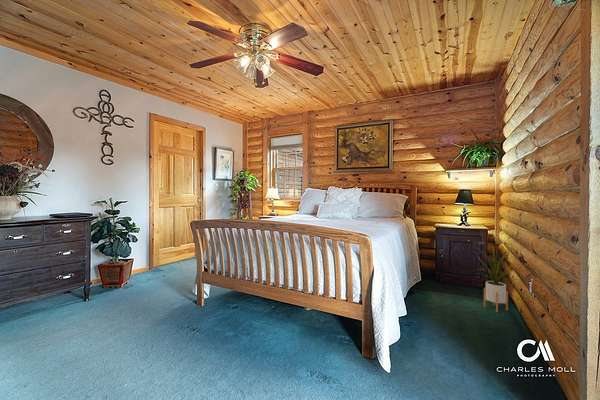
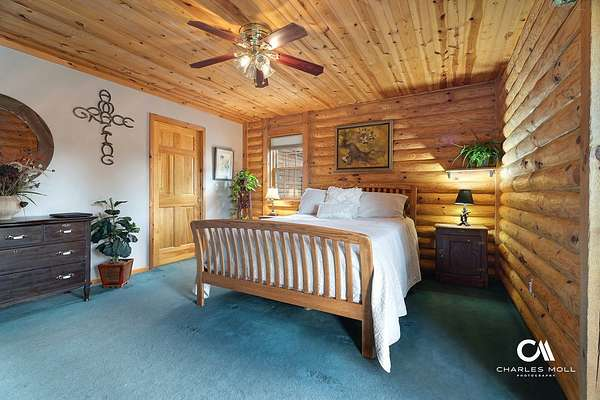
- house plant [476,241,517,313]
